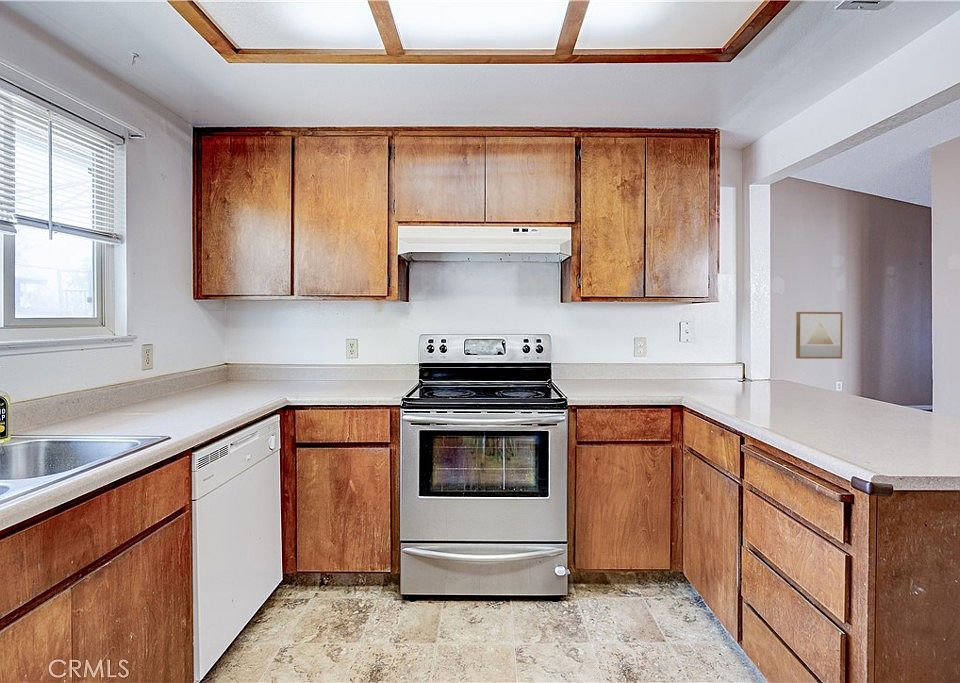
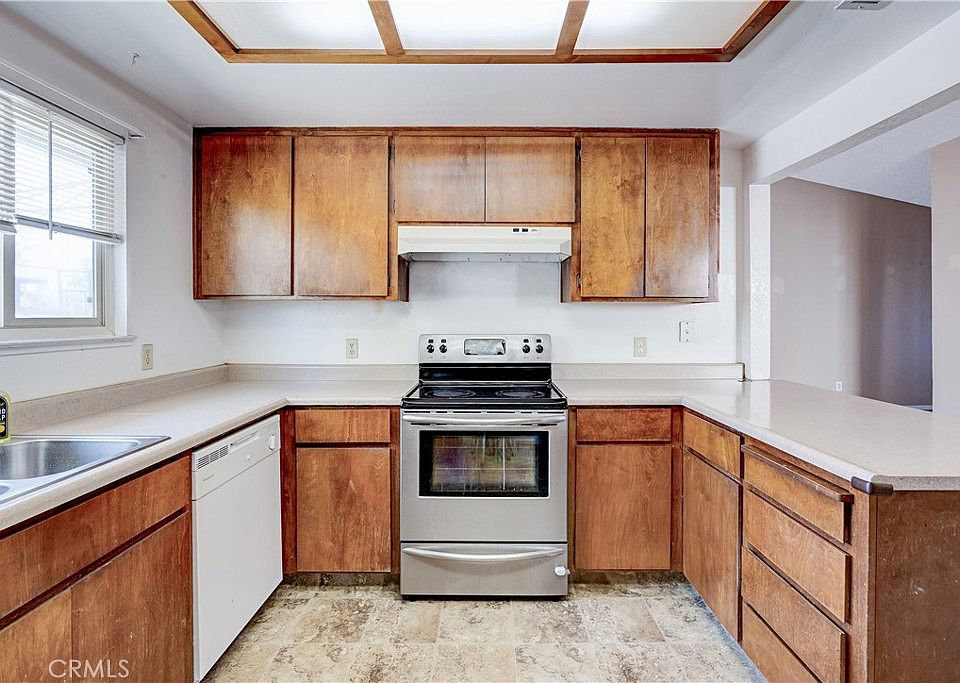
- wall art [795,311,844,360]
